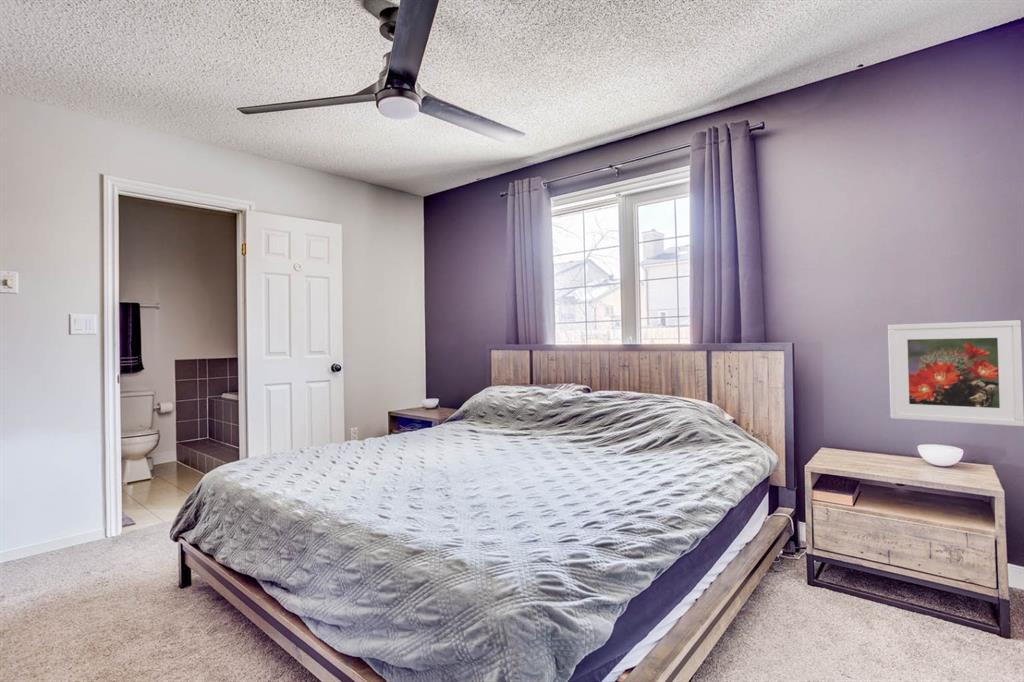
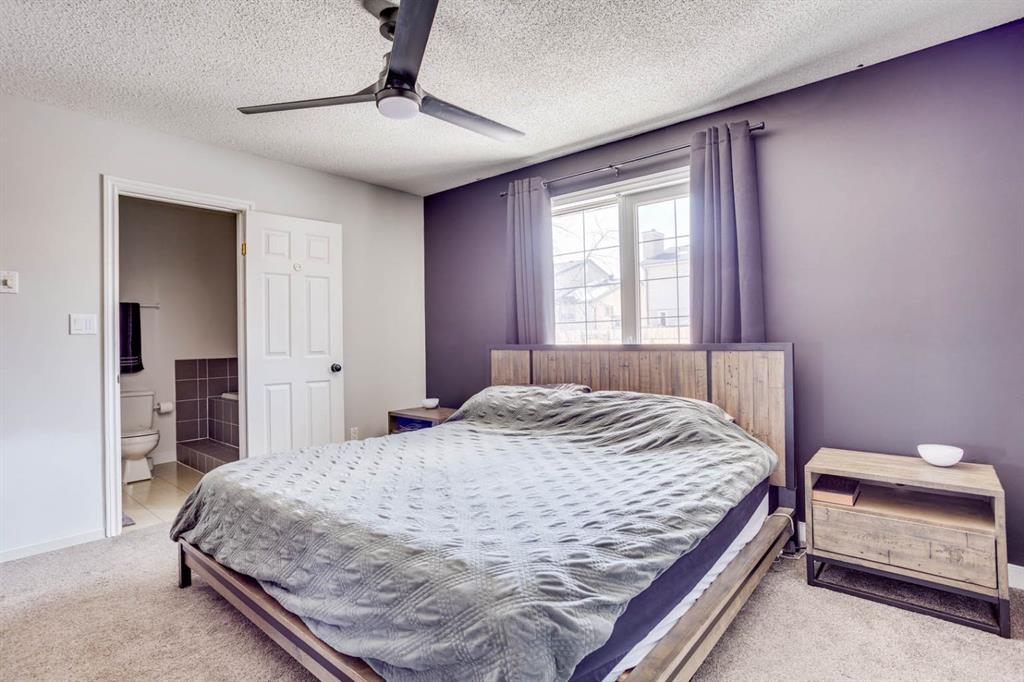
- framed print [887,319,1024,427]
